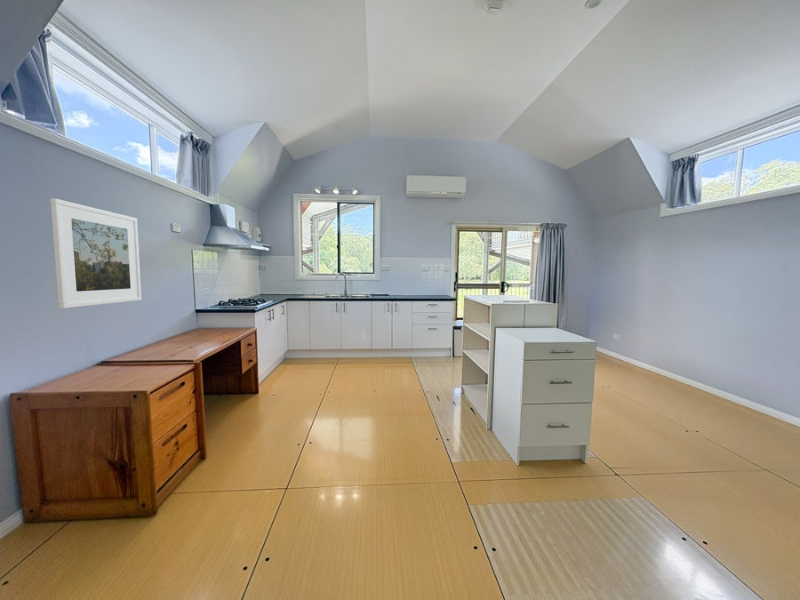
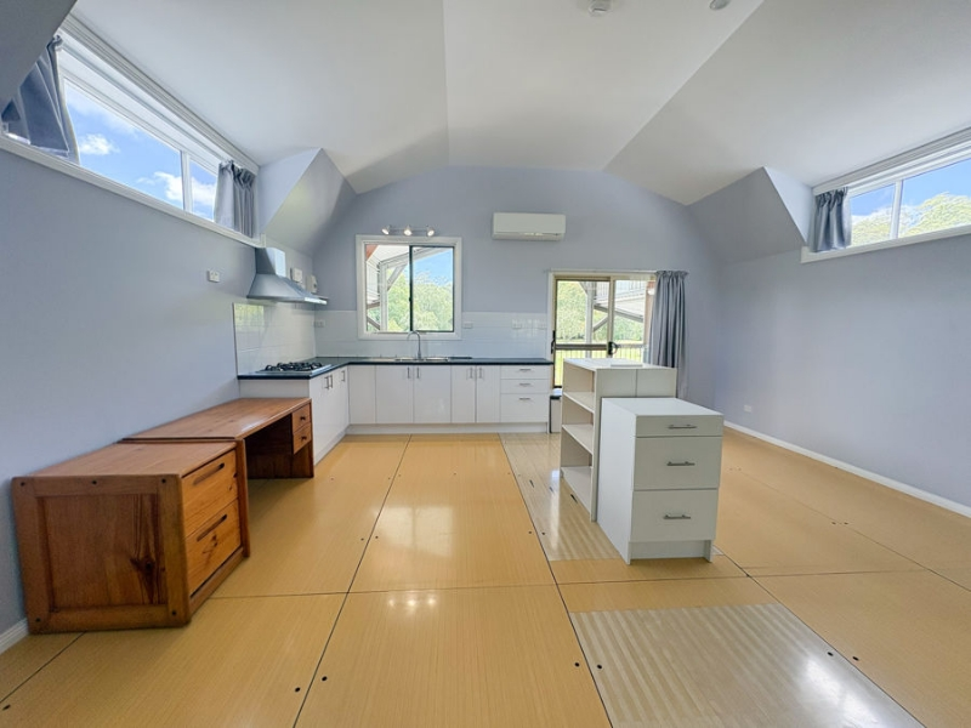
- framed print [50,198,142,309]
